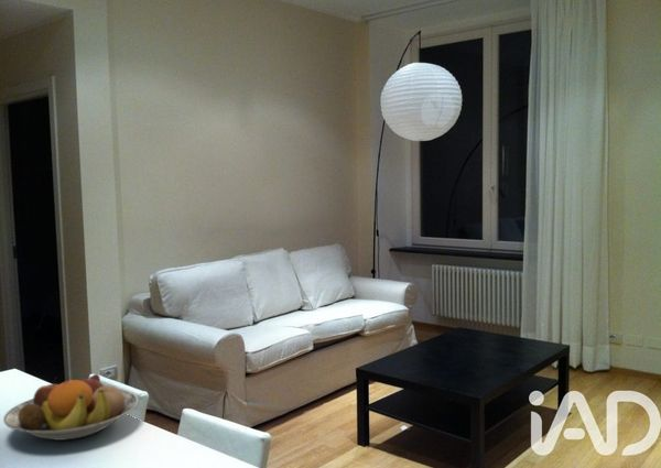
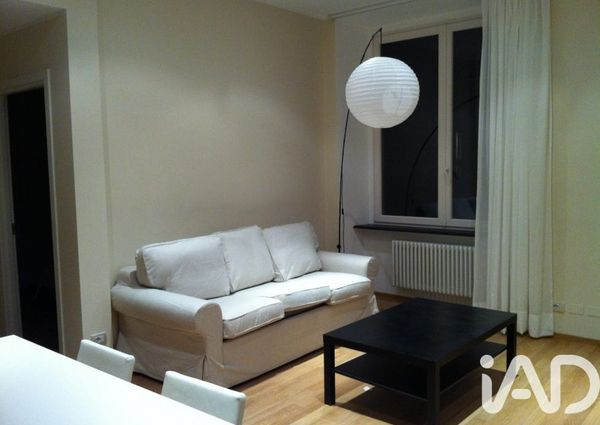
- fruit bowl [2,373,139,442]
